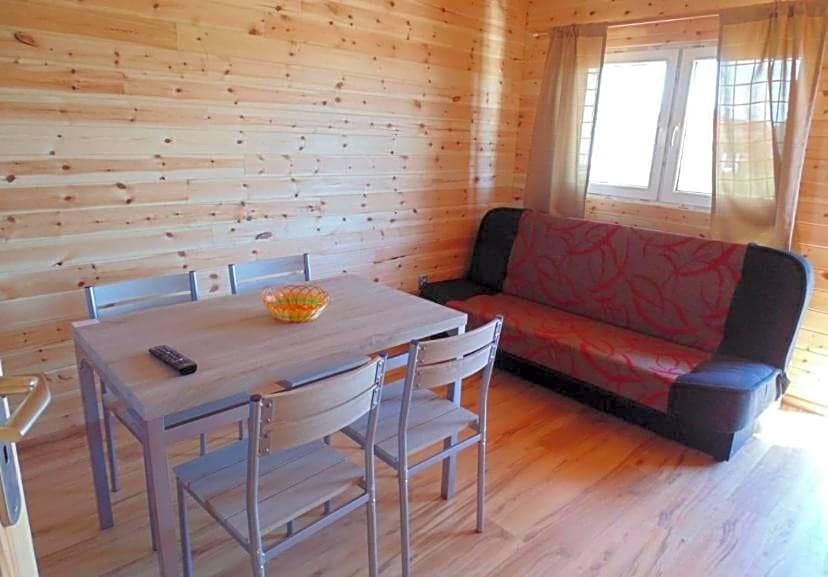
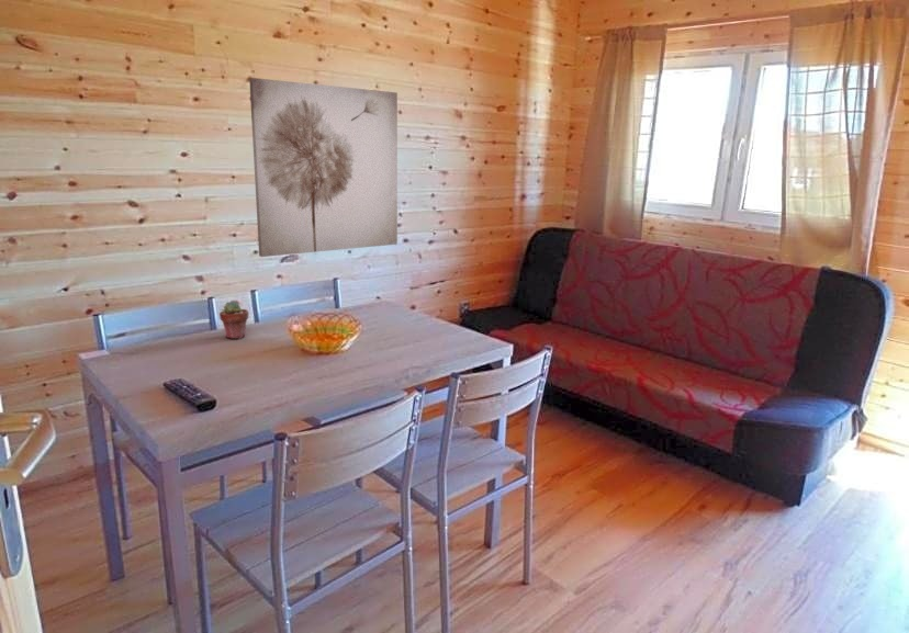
+ potted succulent [218,301,249,340]
+ wall art [248,77,399,258]
